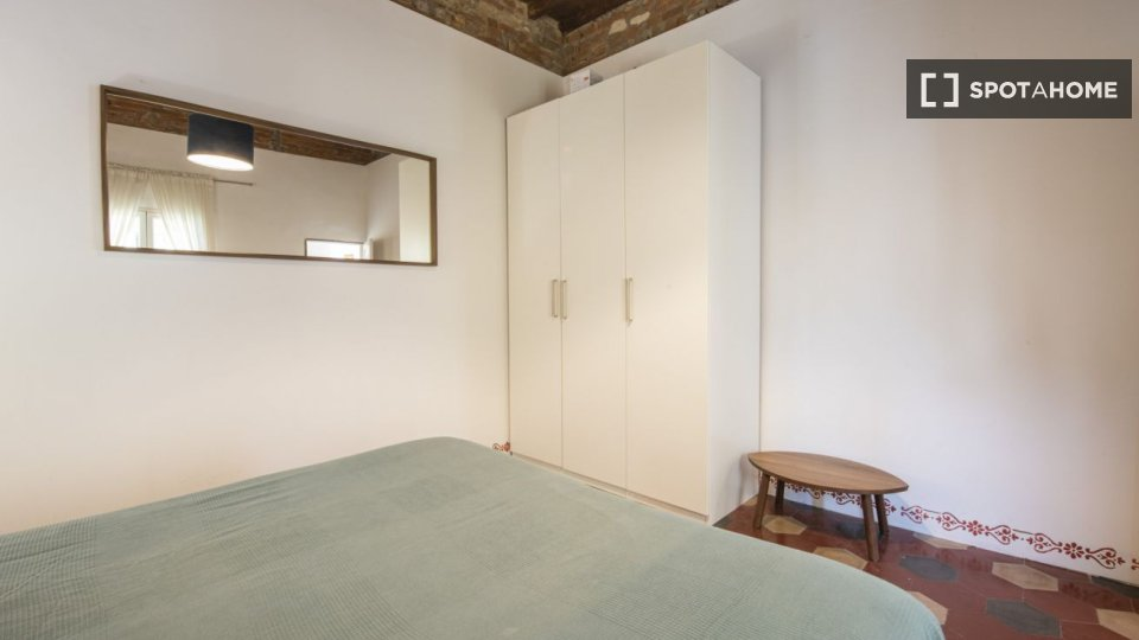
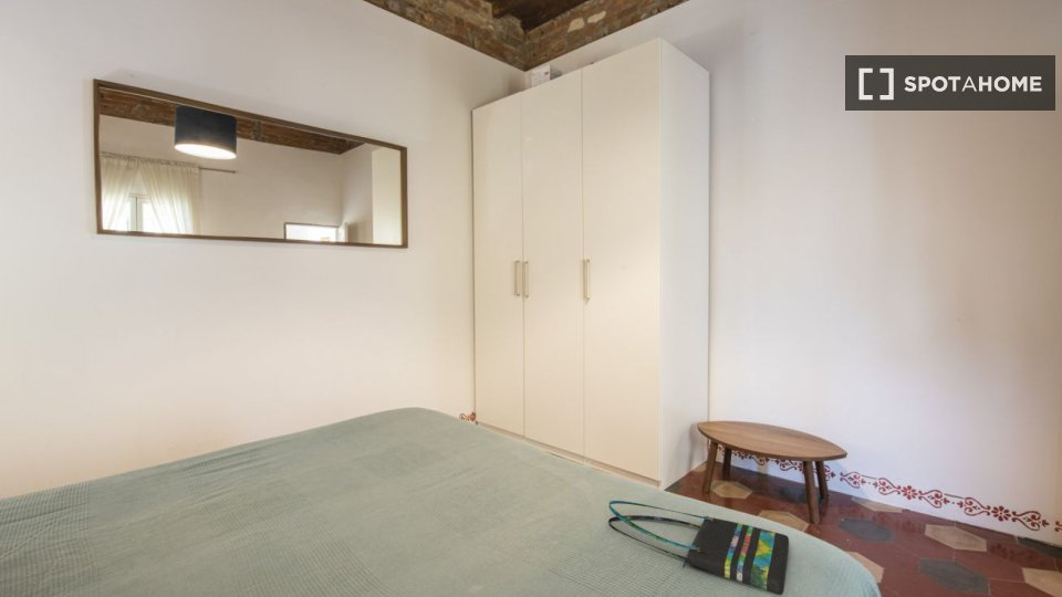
+ tote bag [607,500,790,596]
